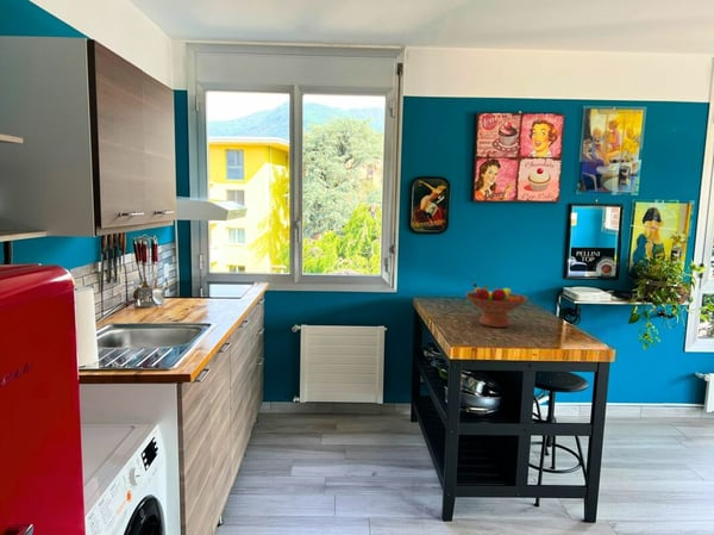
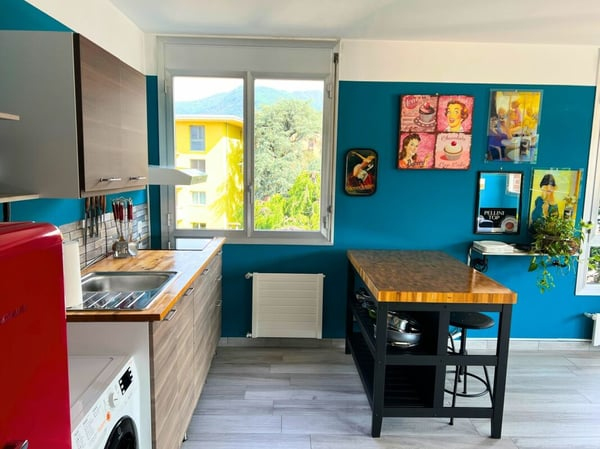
- fruit bowl [464,282,528,329]
